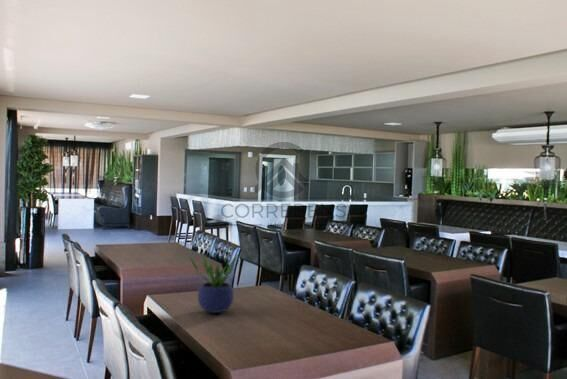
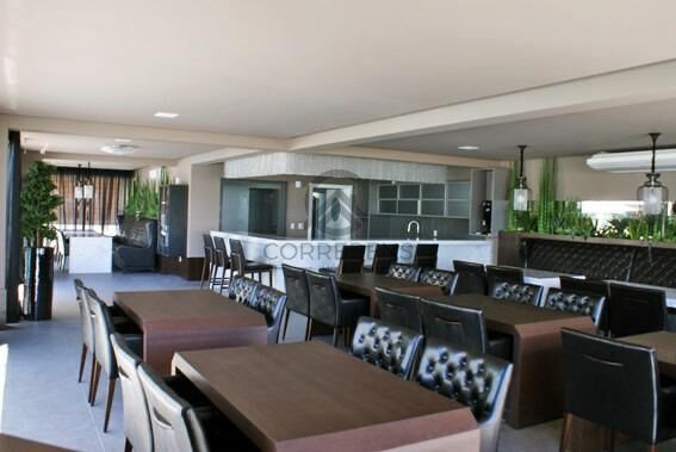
- potted plant [188,253,239,314]
